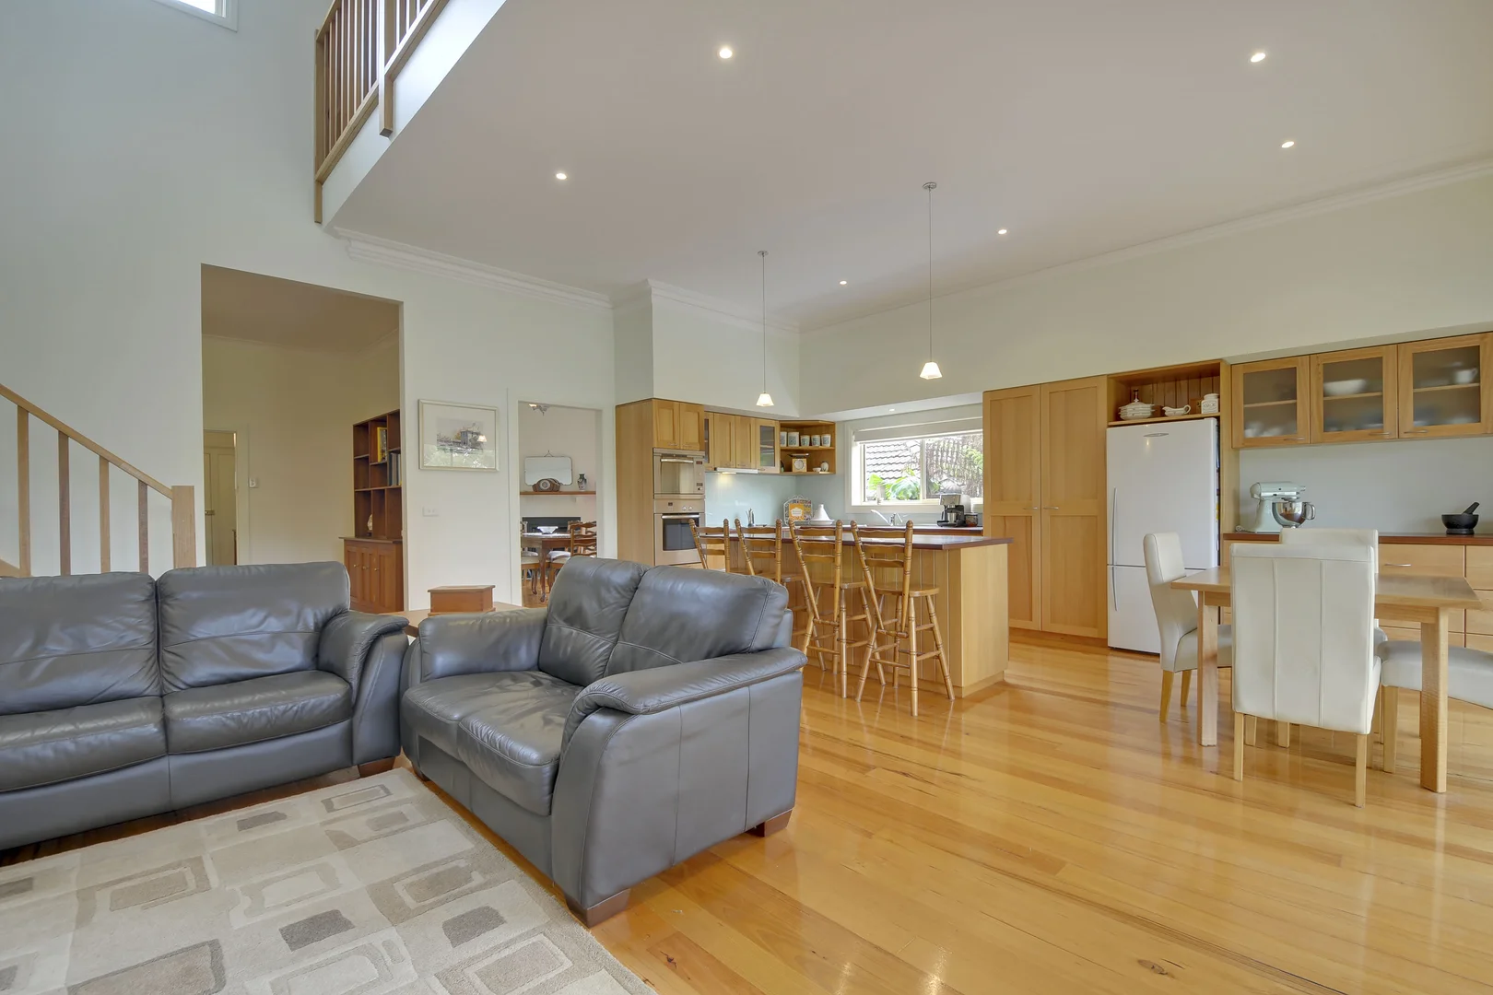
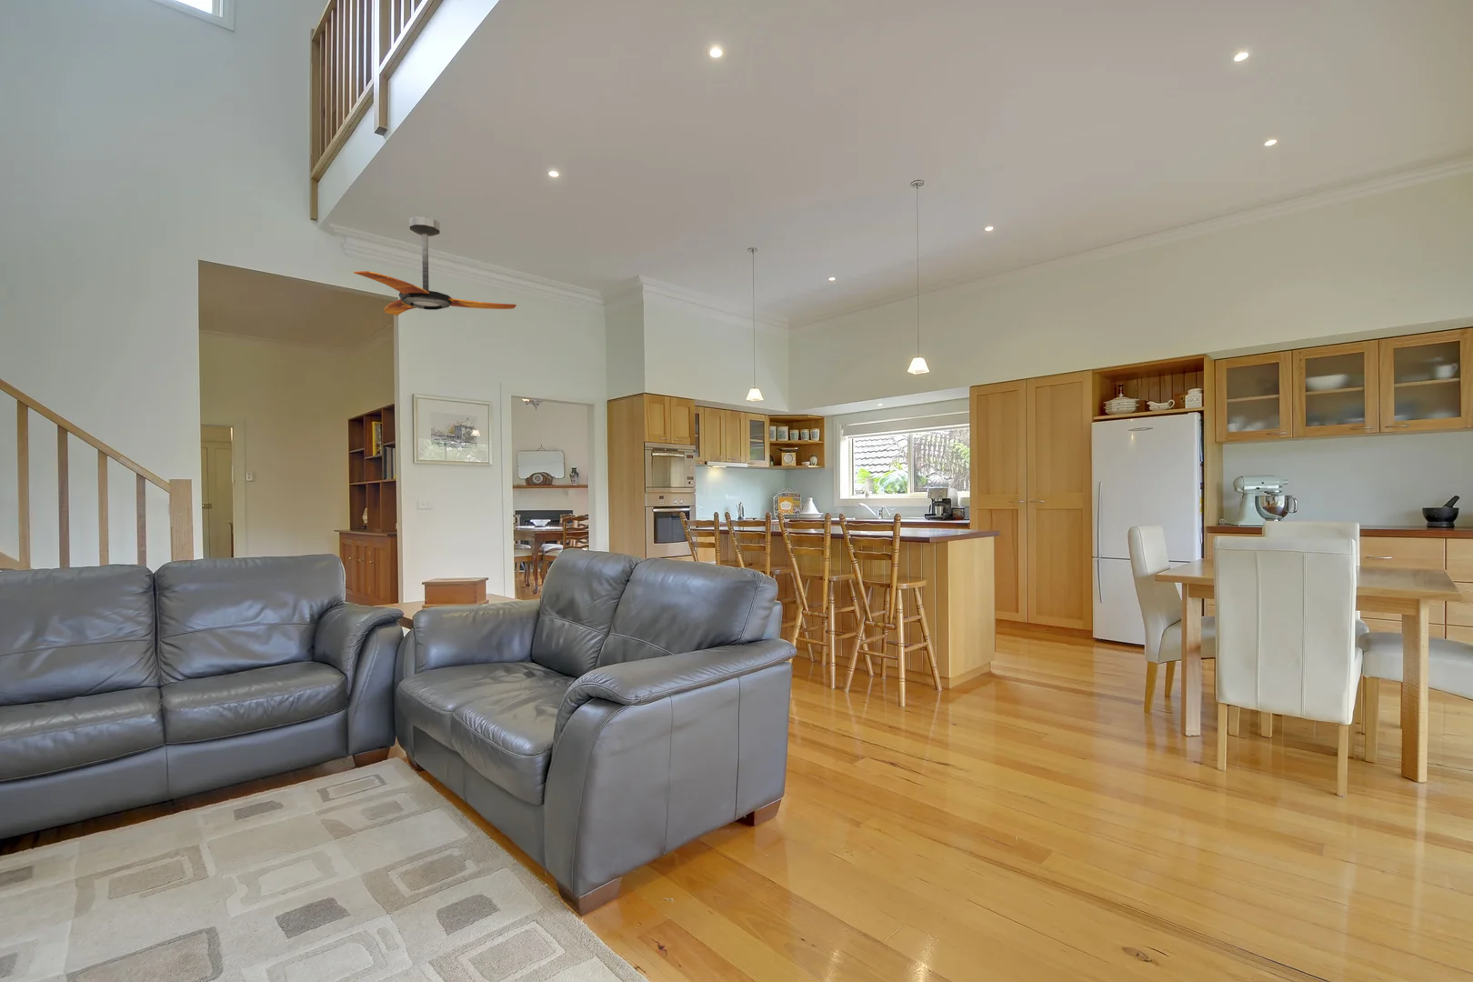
+ ceiling fan [353,216,517,317]
